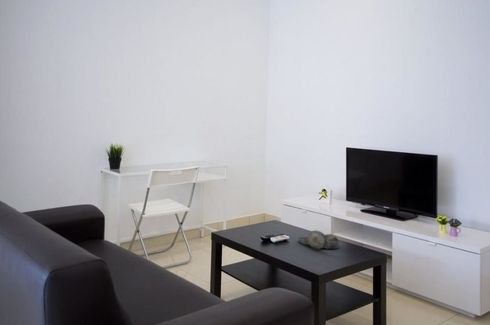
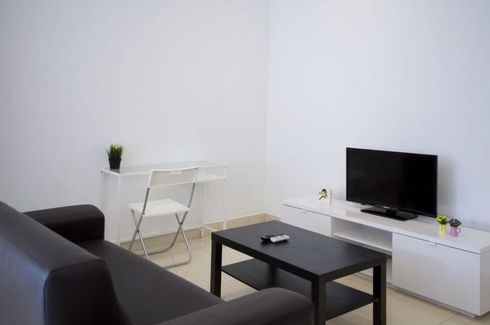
- decorative bowl [298,229,340,250]
